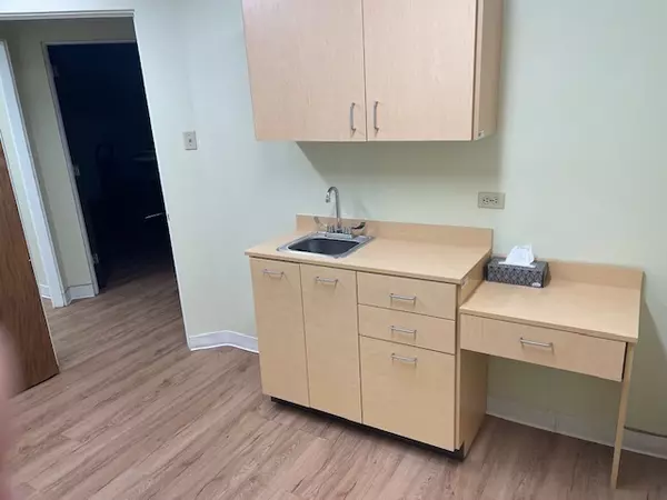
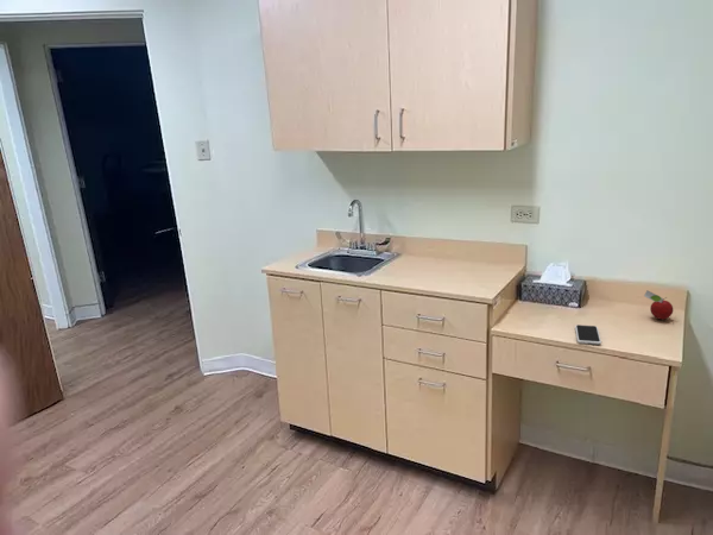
+ fruit [643,289,674,321]
+ smartphone [574,323,602,345]
